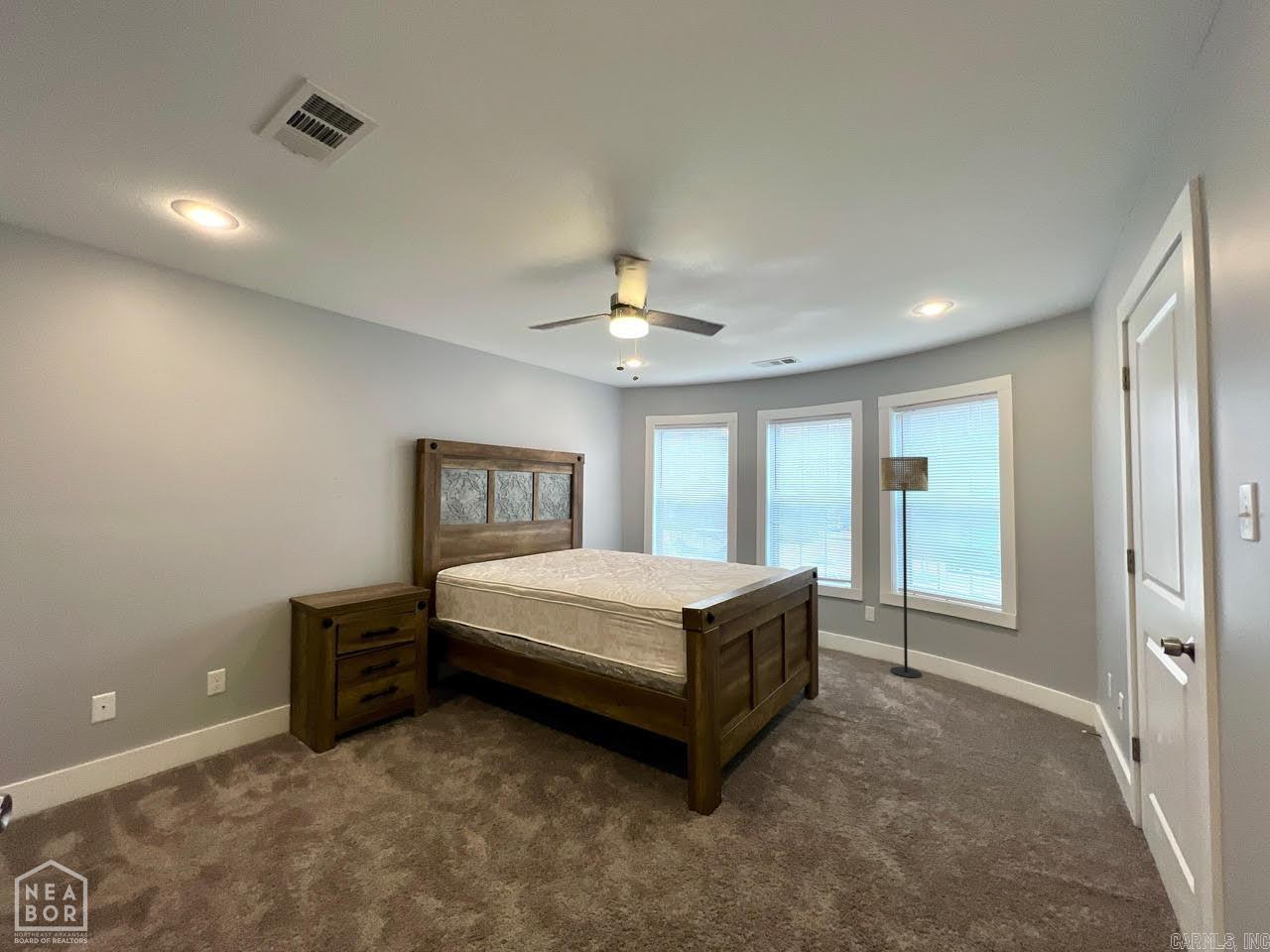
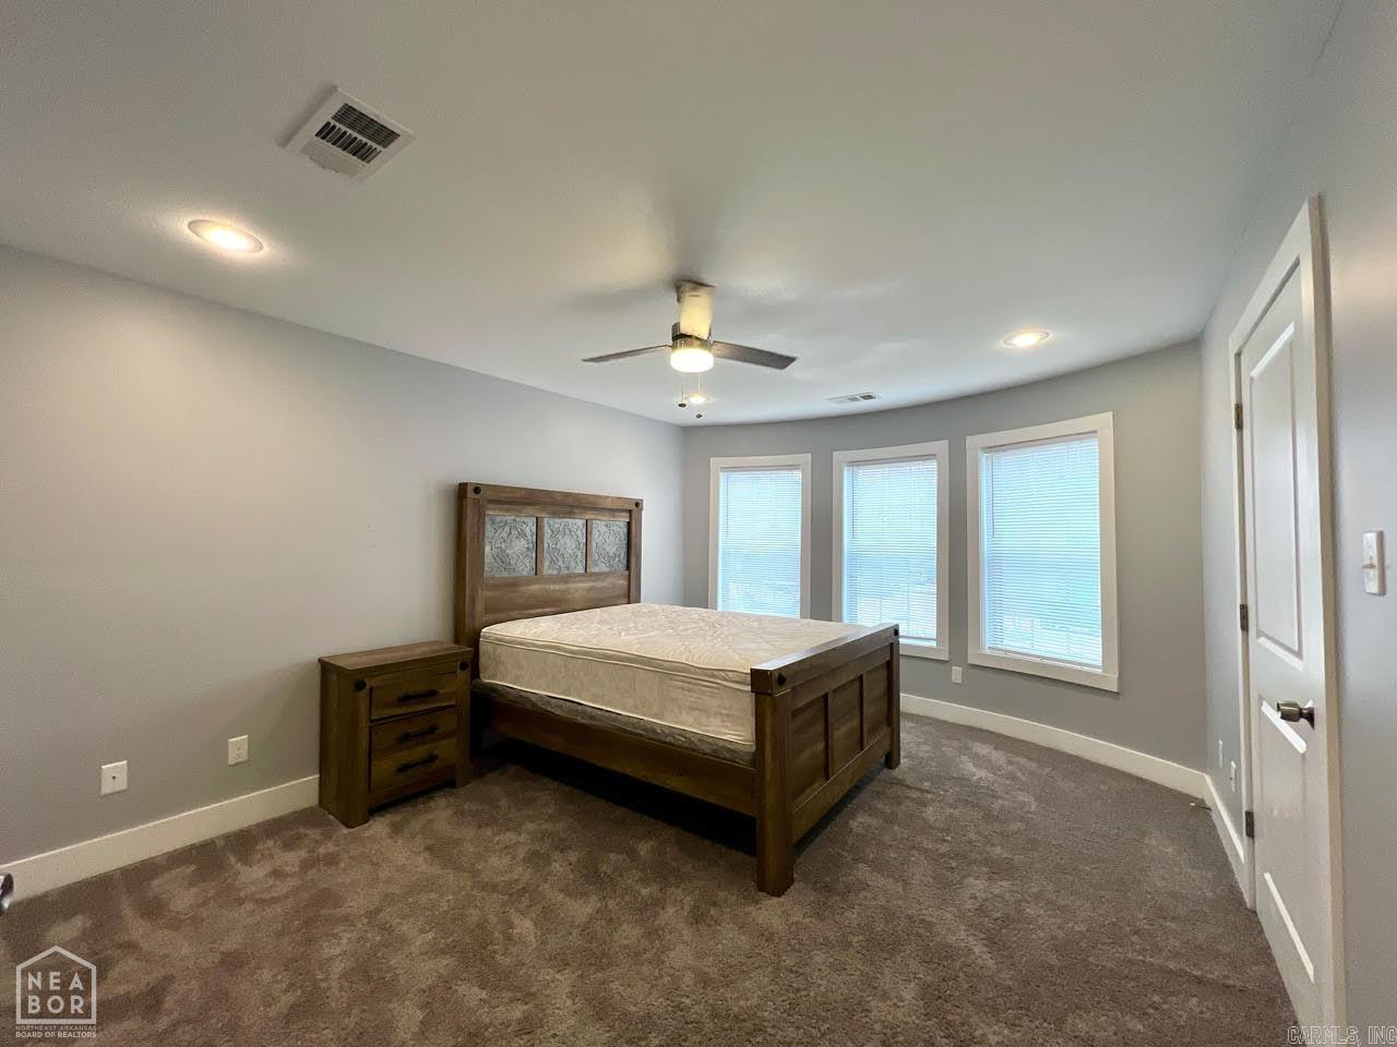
- floor lamp [880,456,929,679]
